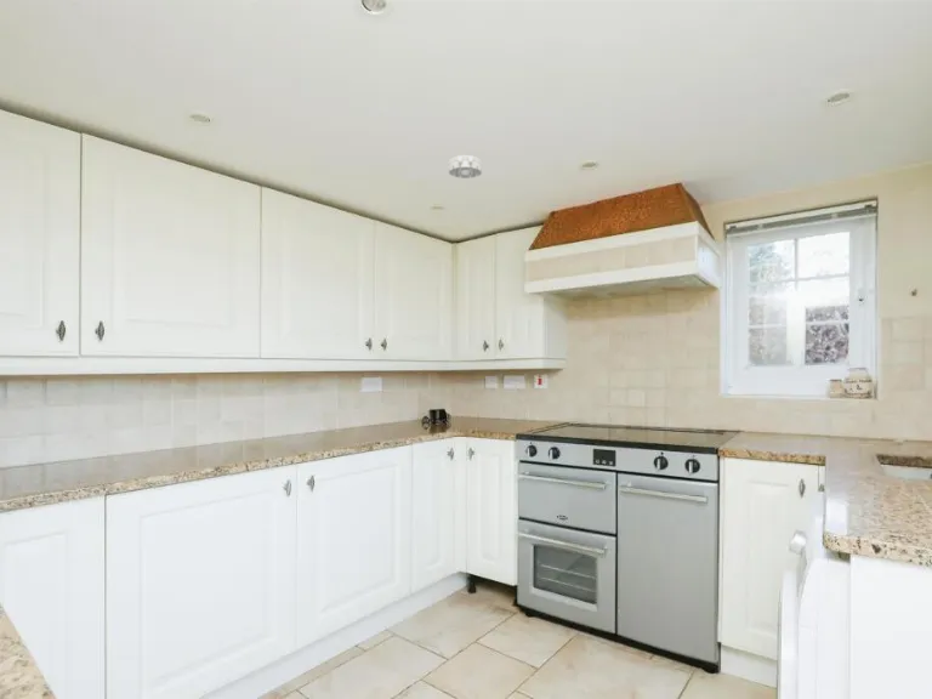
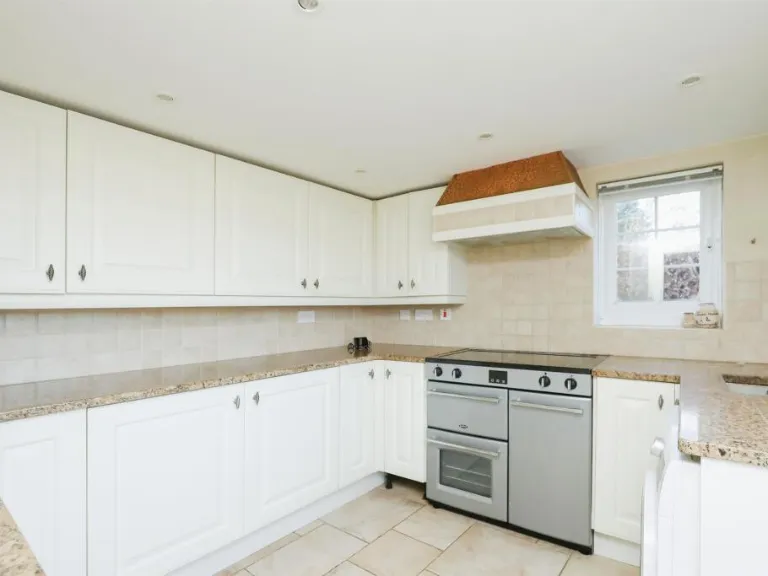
- smoke detector [448,154,483,180]
